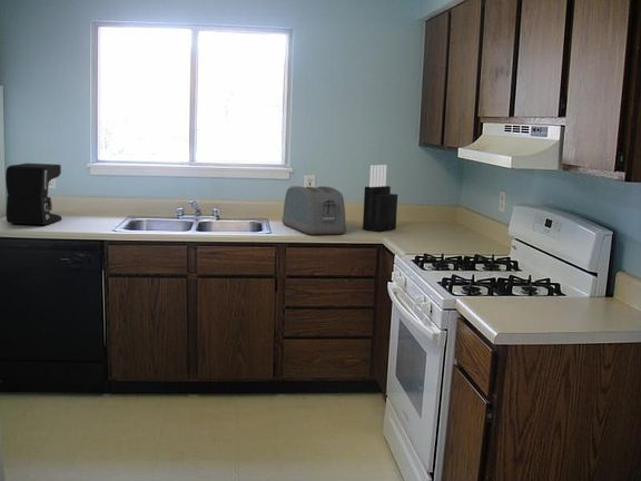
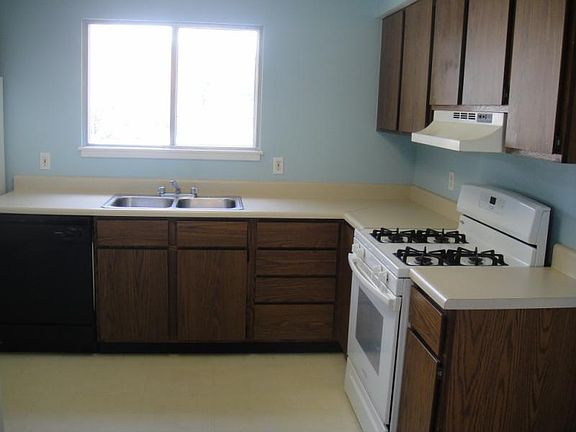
- knife block [362,164,398,233]
- coffee maker [4,163,63,226]
- toaster [280,185,347,236]
